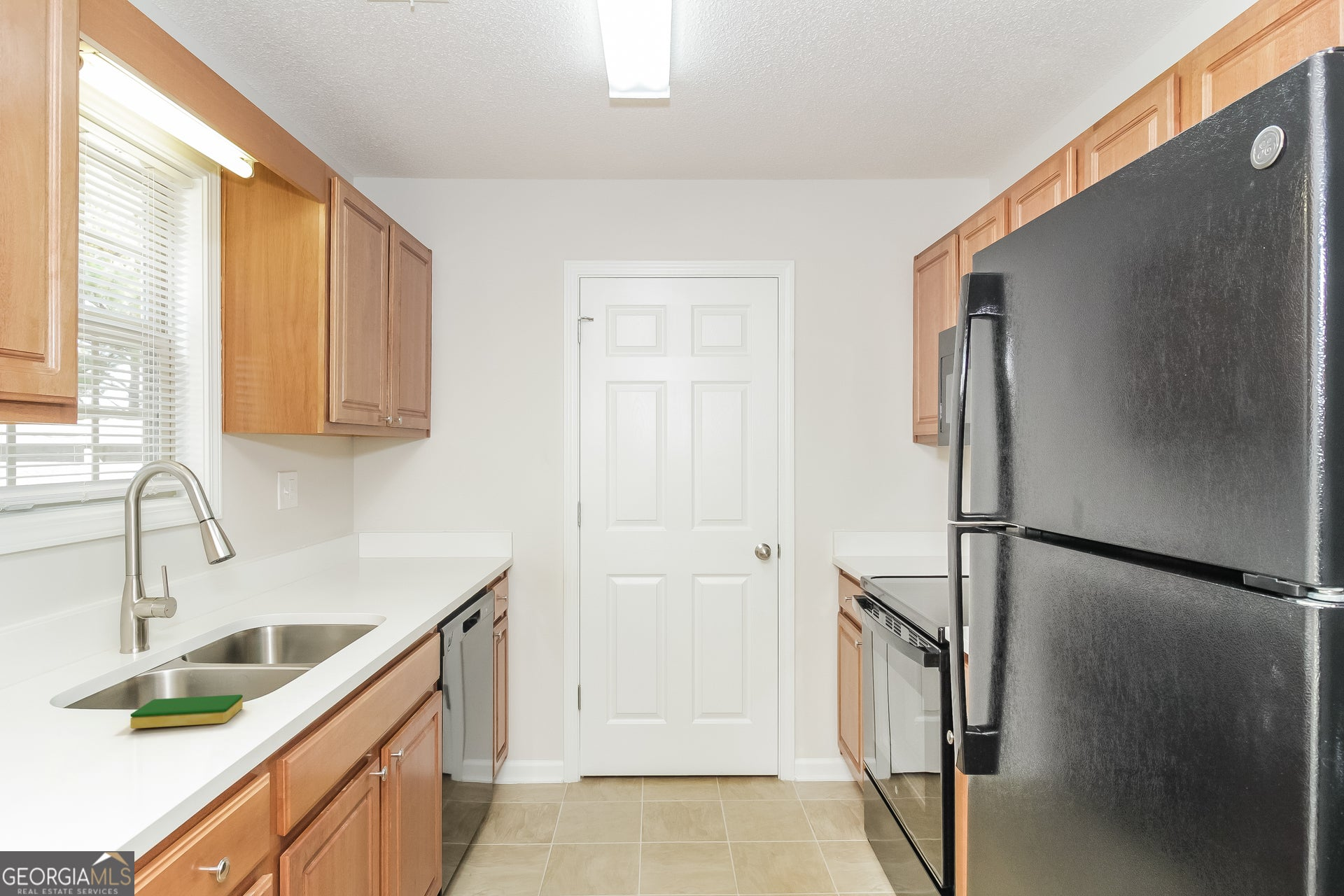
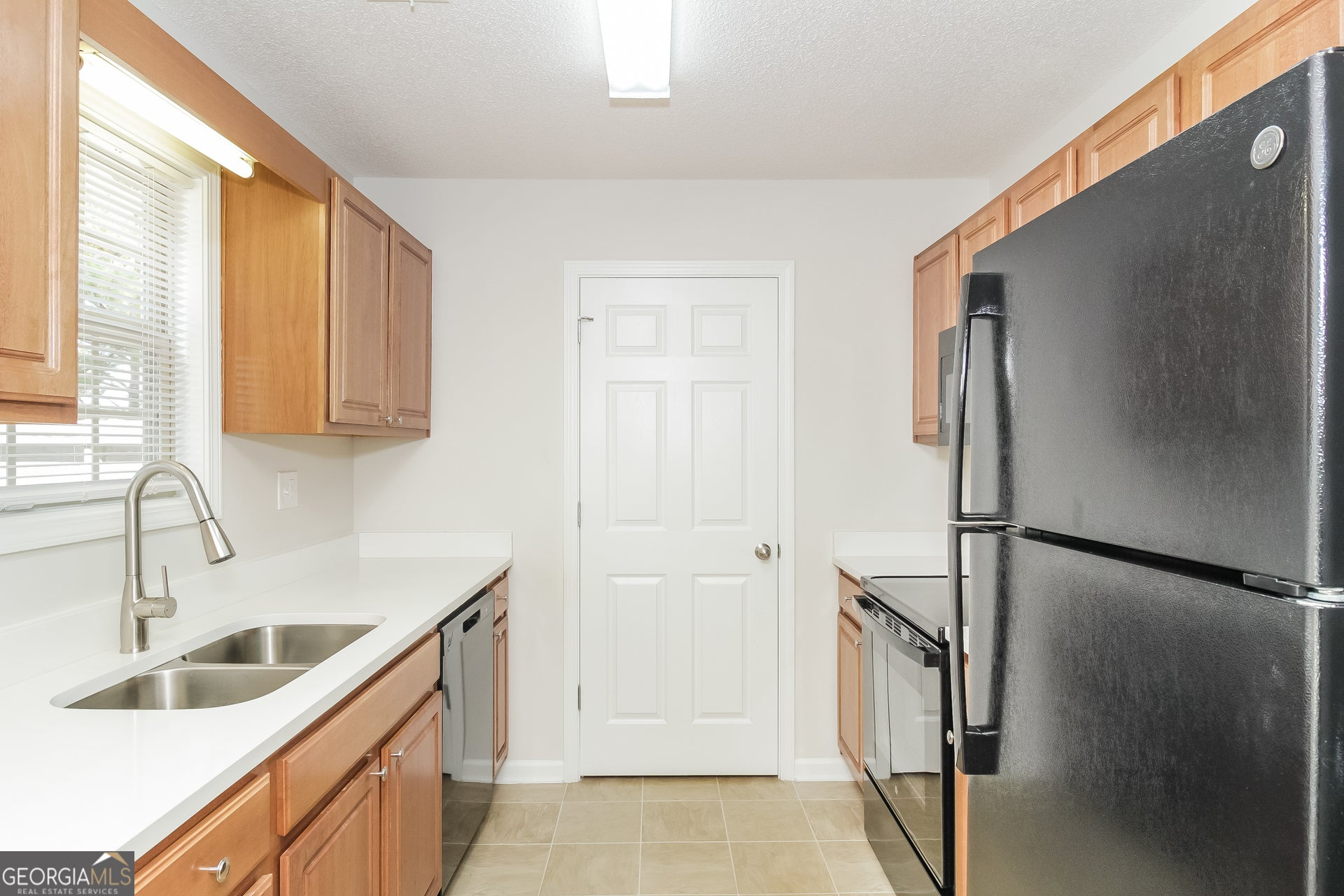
- dish sponge [130,694,244,729]
